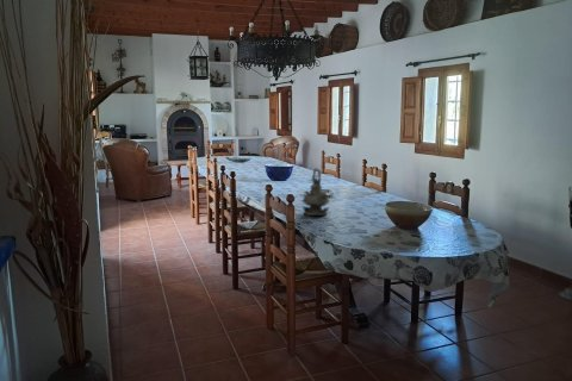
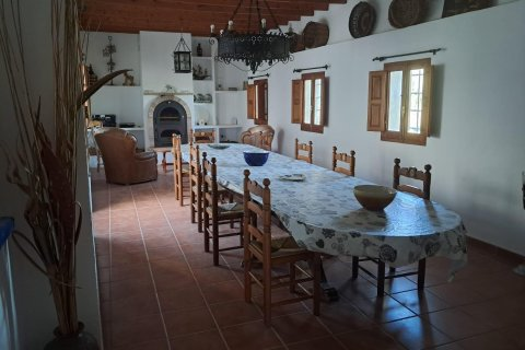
- teapot [300,167,331,217]
